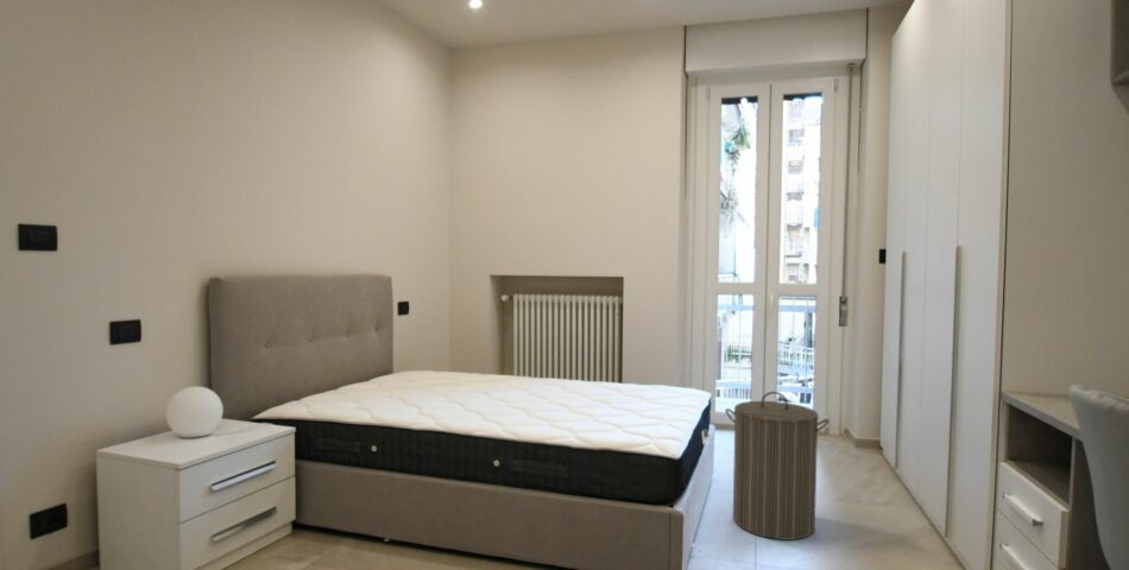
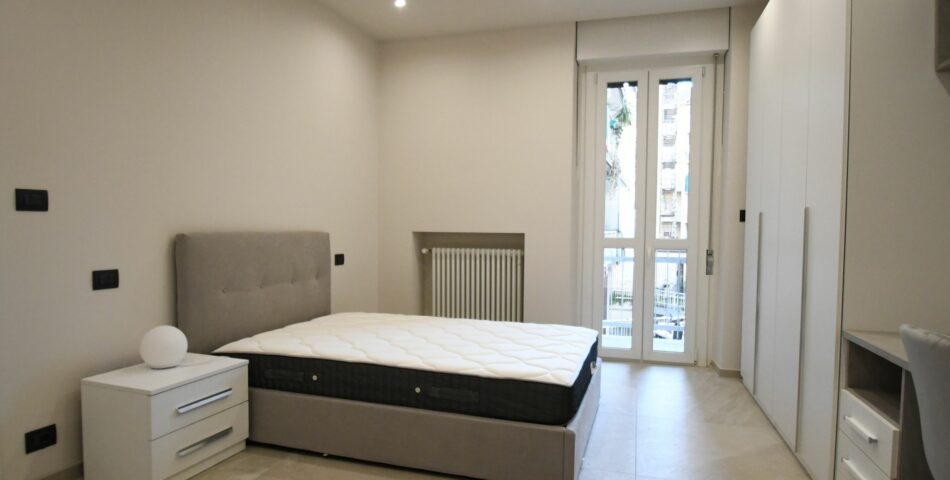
- laundry hamper [724,391,831,542]
